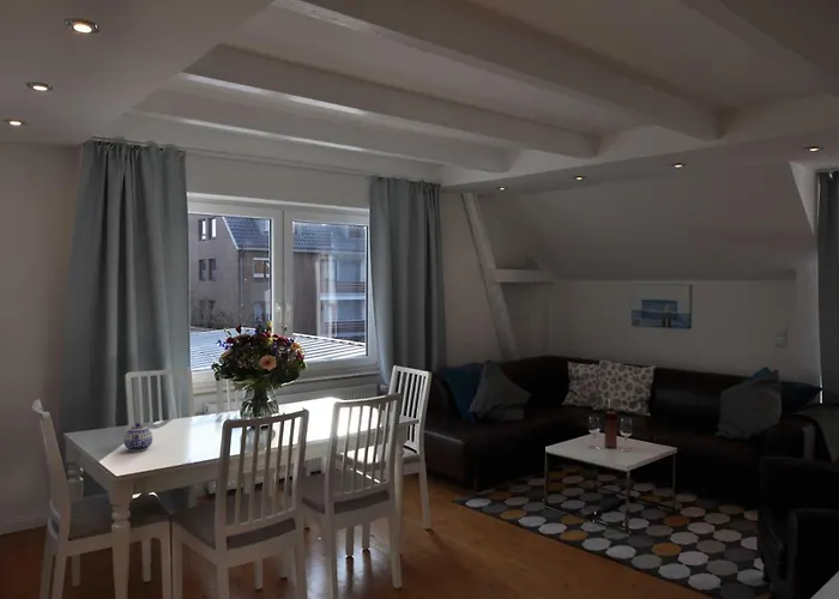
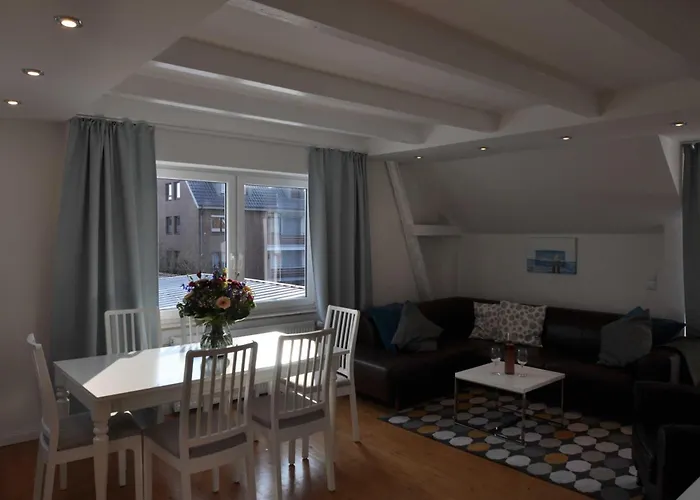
- teapot [122,422,153,453]
